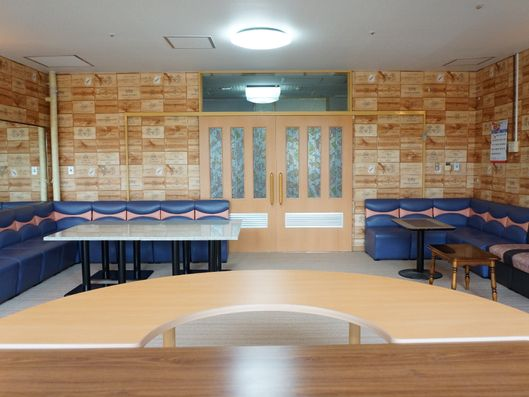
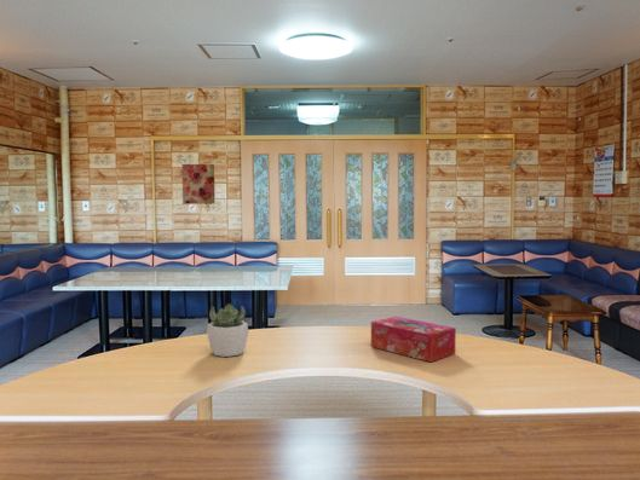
+ wall art [181,163,217,206]
+ succulent plant [206,302,249,358]
+ tissue box [370,316,457,363]
